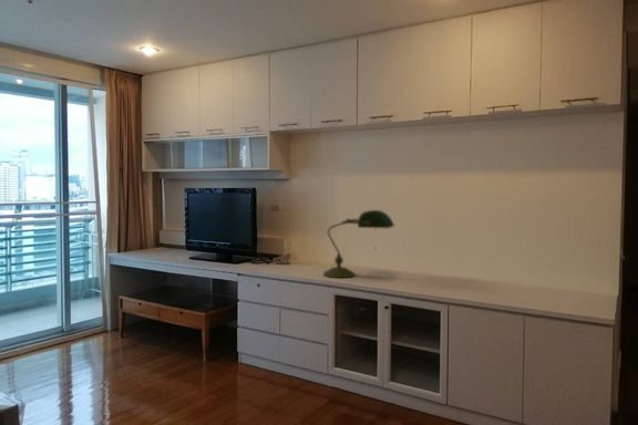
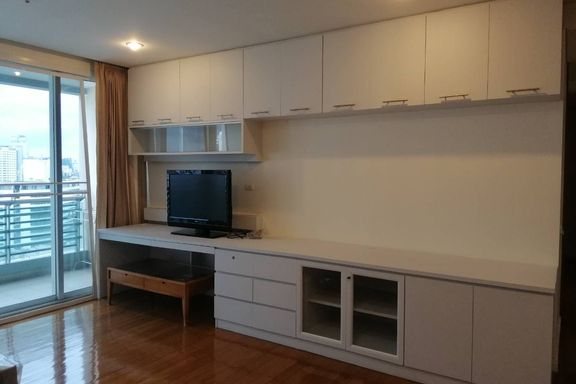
- desk lamp [322,209,395,279]
